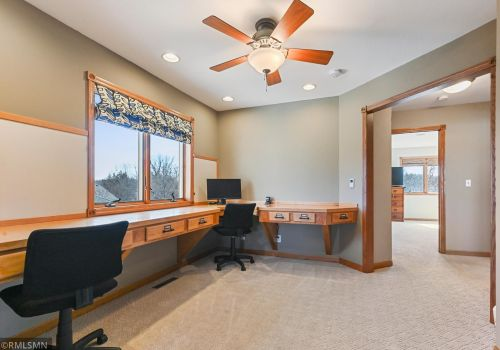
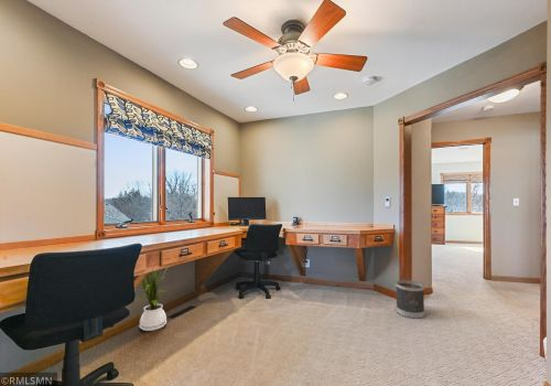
+ wastebasket [395,279,425,320]
+ house plant [136,267,169,332]
